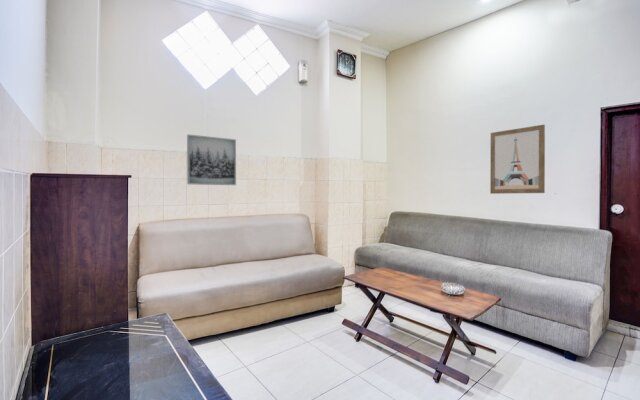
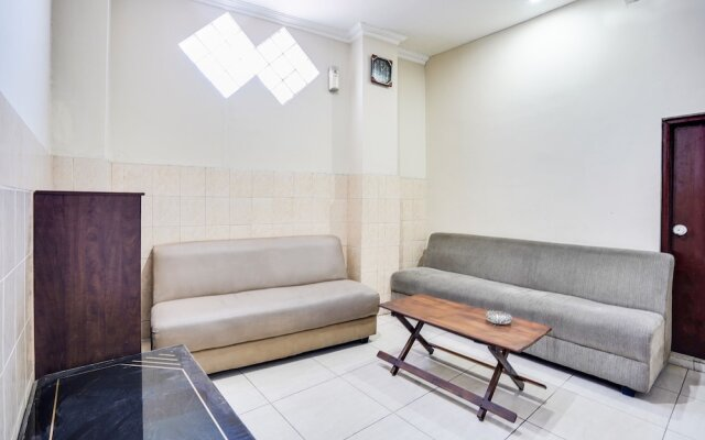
- wall art [489,124,546,195]
- wall art [186,133,237,186]
